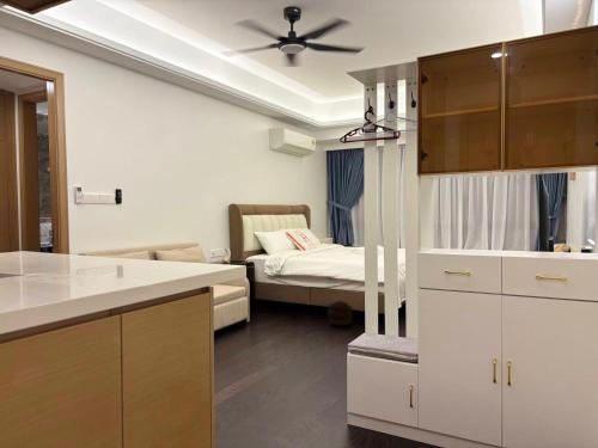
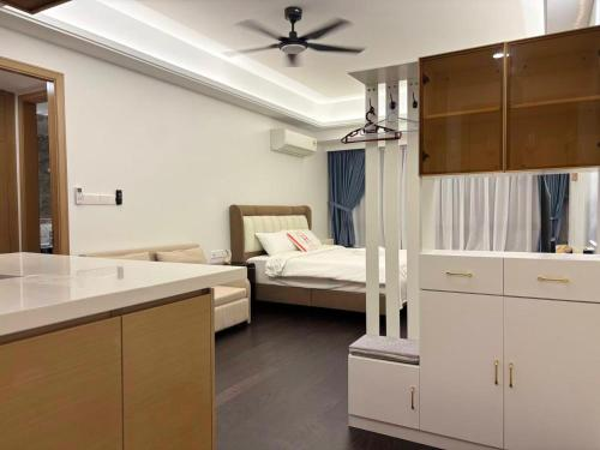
- basket [327,300,354,327]
